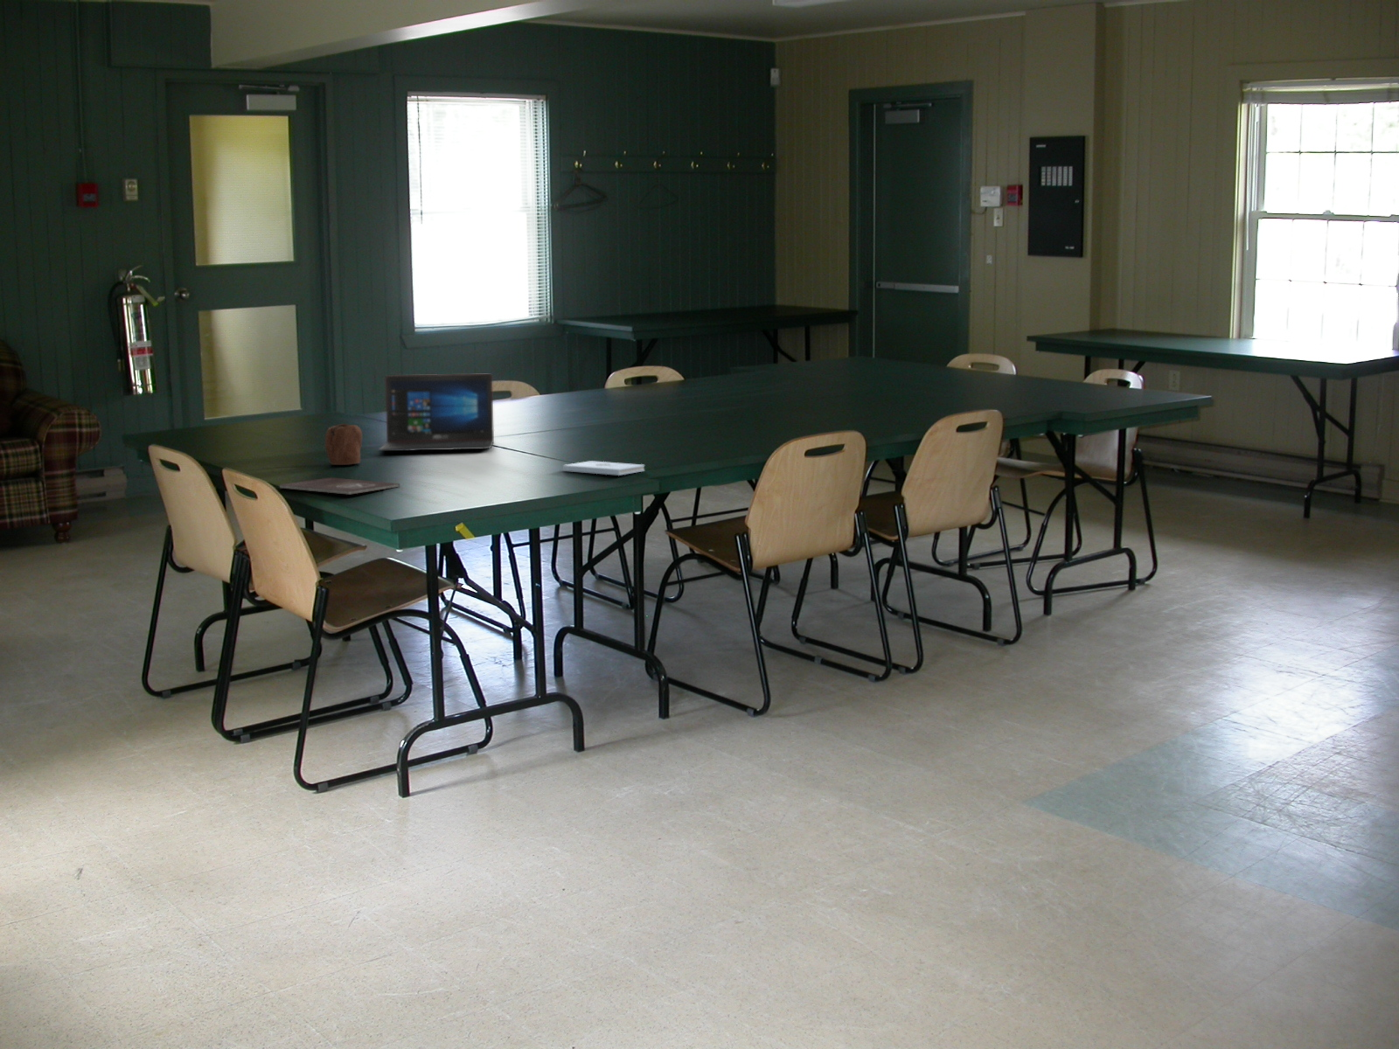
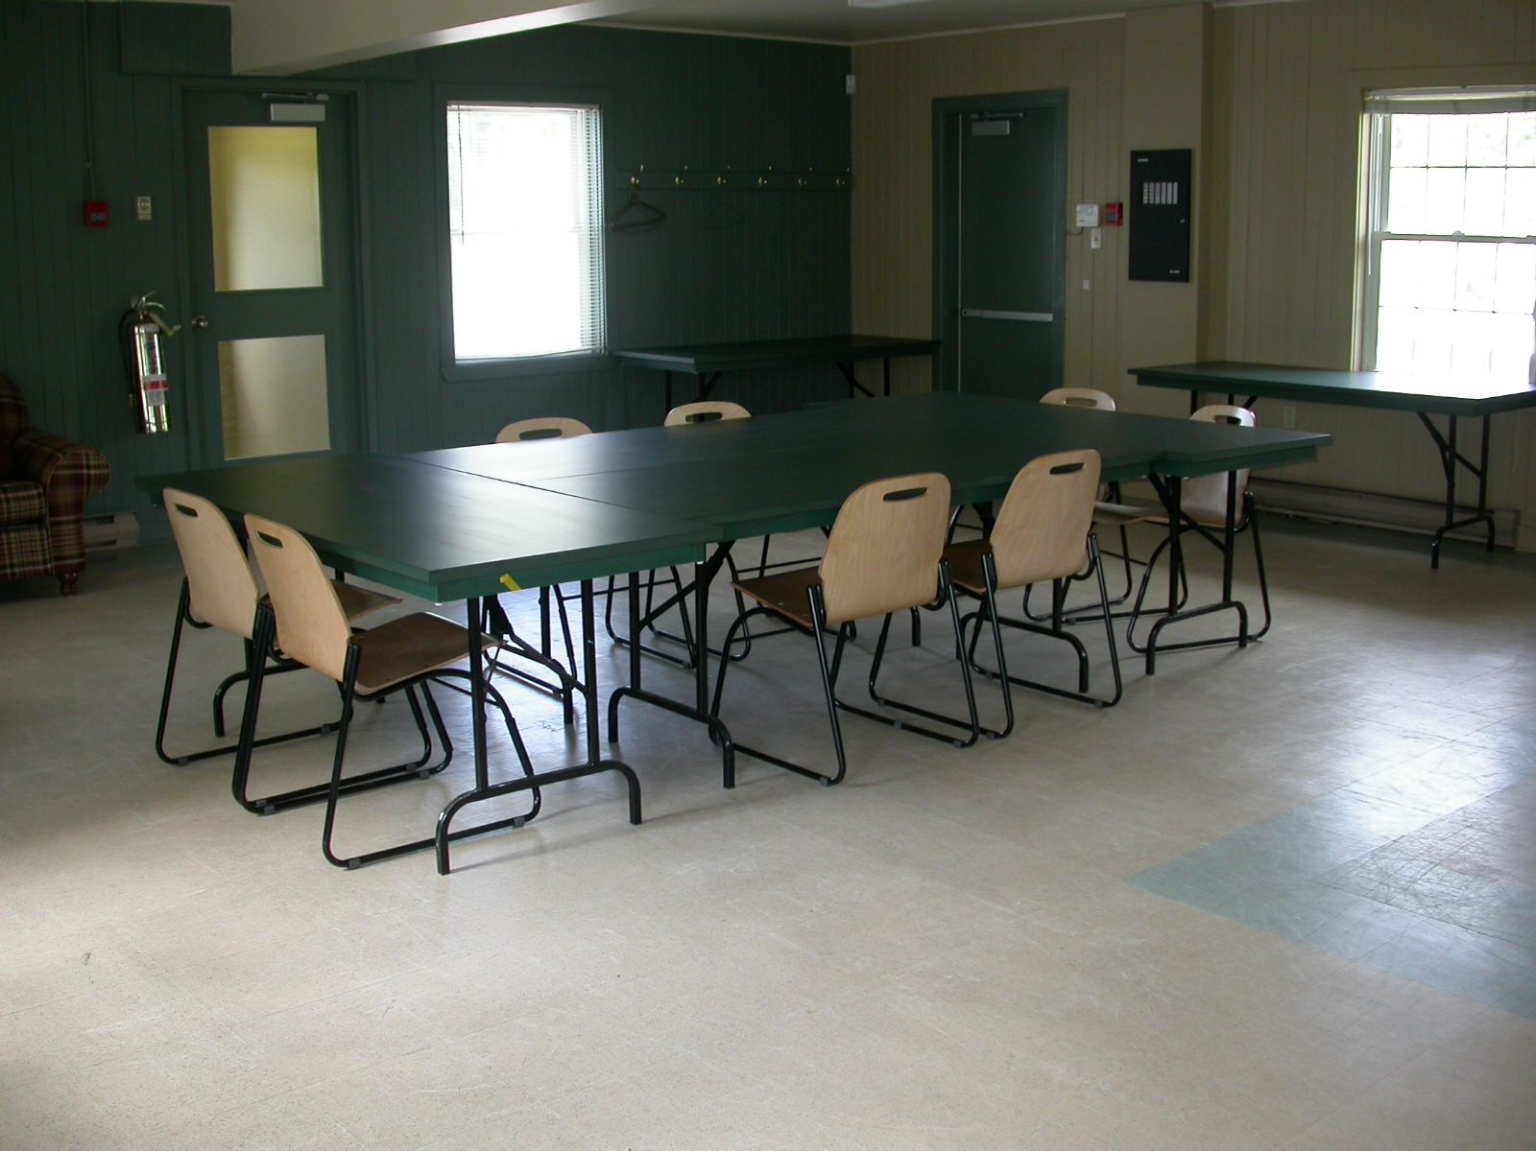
- book [279,476,401,496]
- notepad [562,461,646,476]
- mug [324,423,362,466]
- laptop [379,374,495,452]
